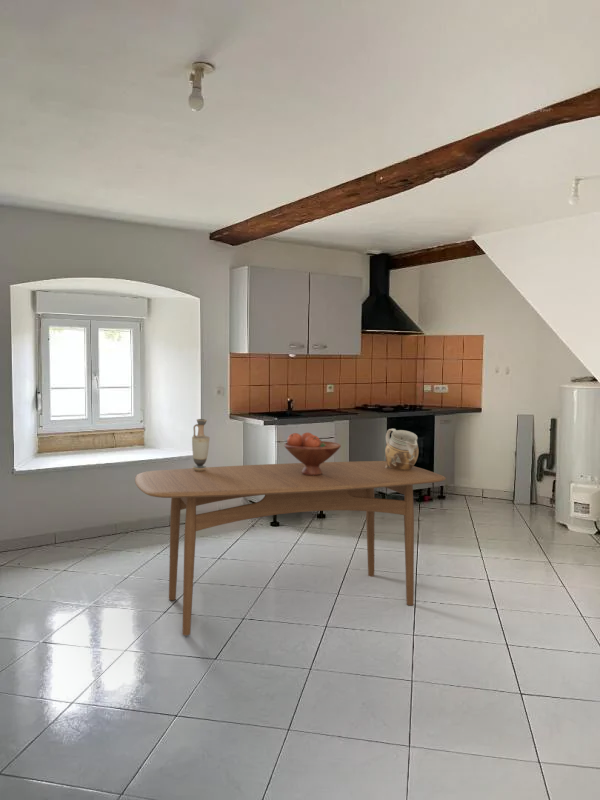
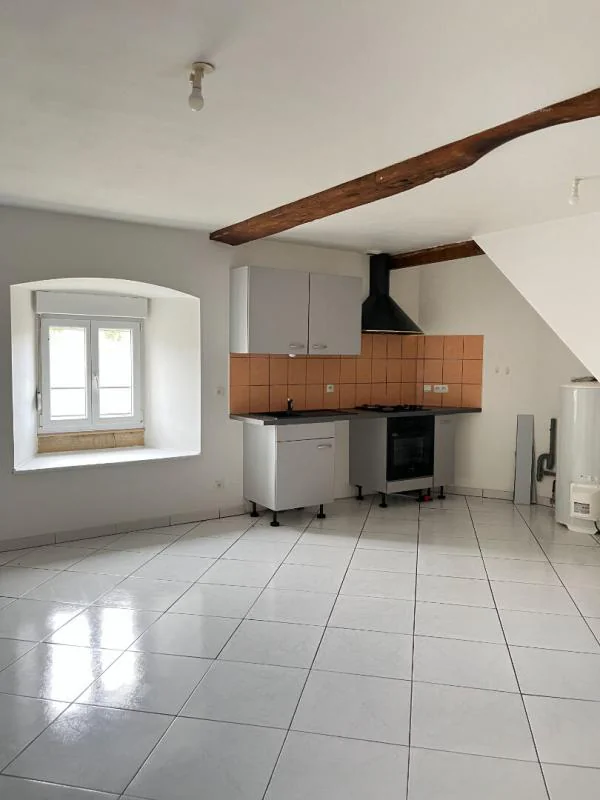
- pitcher [384,428,419,471]
- fruit bowl [283,432,342,476]
- dining table [134,460,447,636]
- vase [191,418,211,471]
